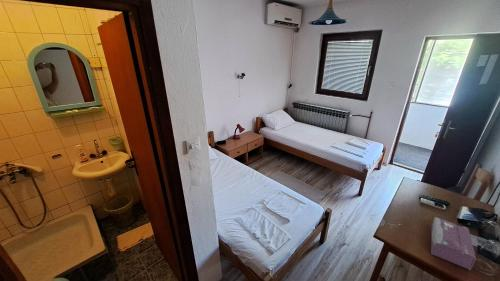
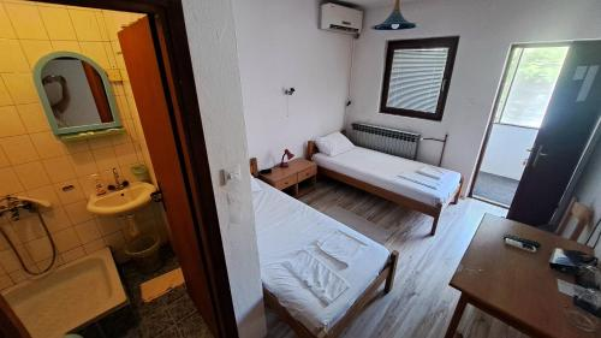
- tissue box [430,216,477,271]
